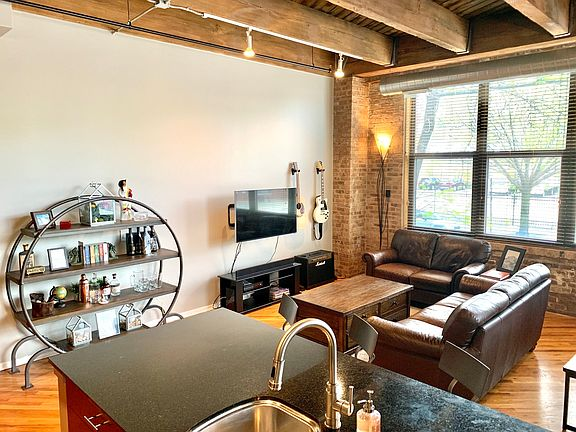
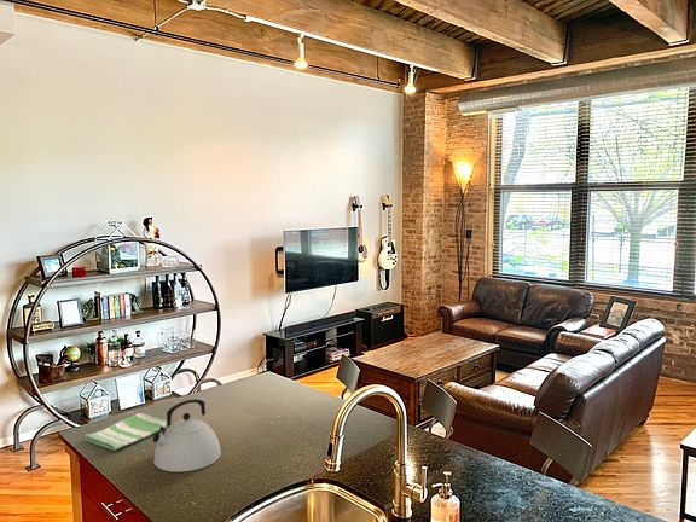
+ dish towel [83,412,168,452]
+ kettle [152,399,222,474]
